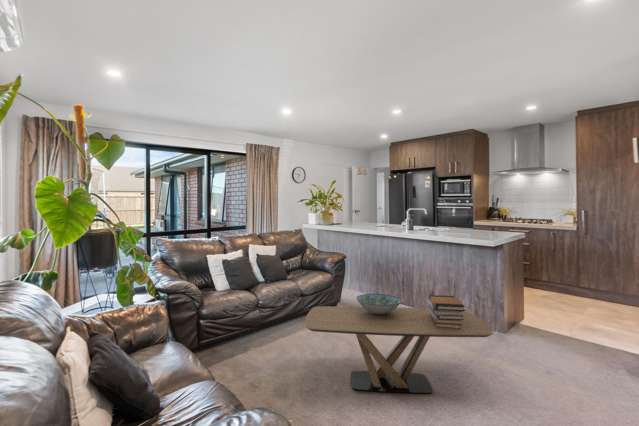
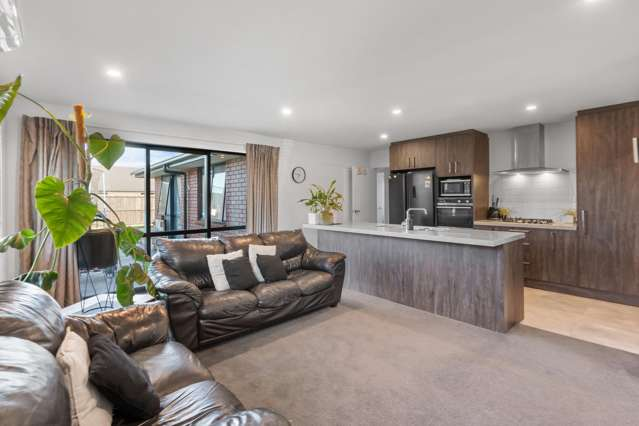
- decorative bowl [356,293,402,315]
- book stack [427,294,466,329]
- coffee table [304,305,494,394]
